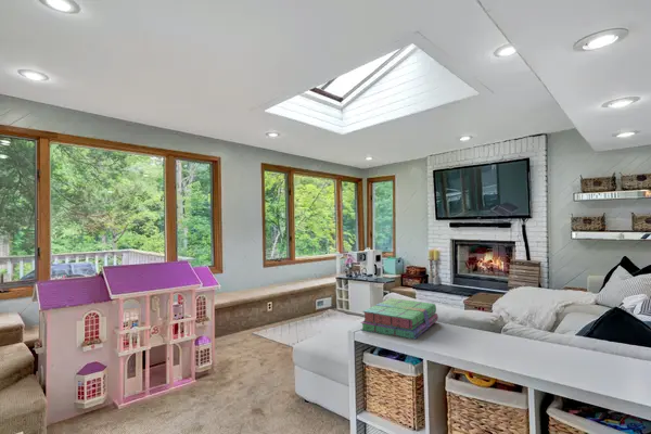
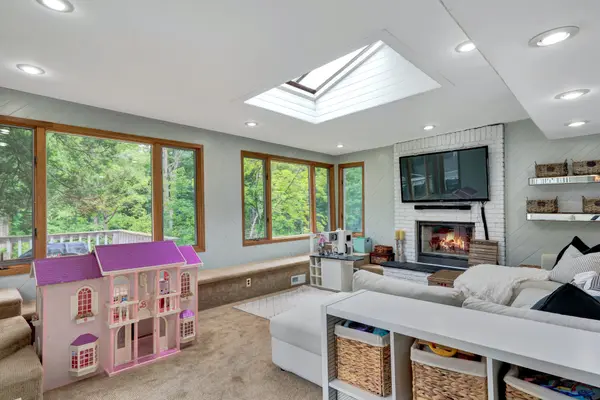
- stack of books [359,297,439,341]
